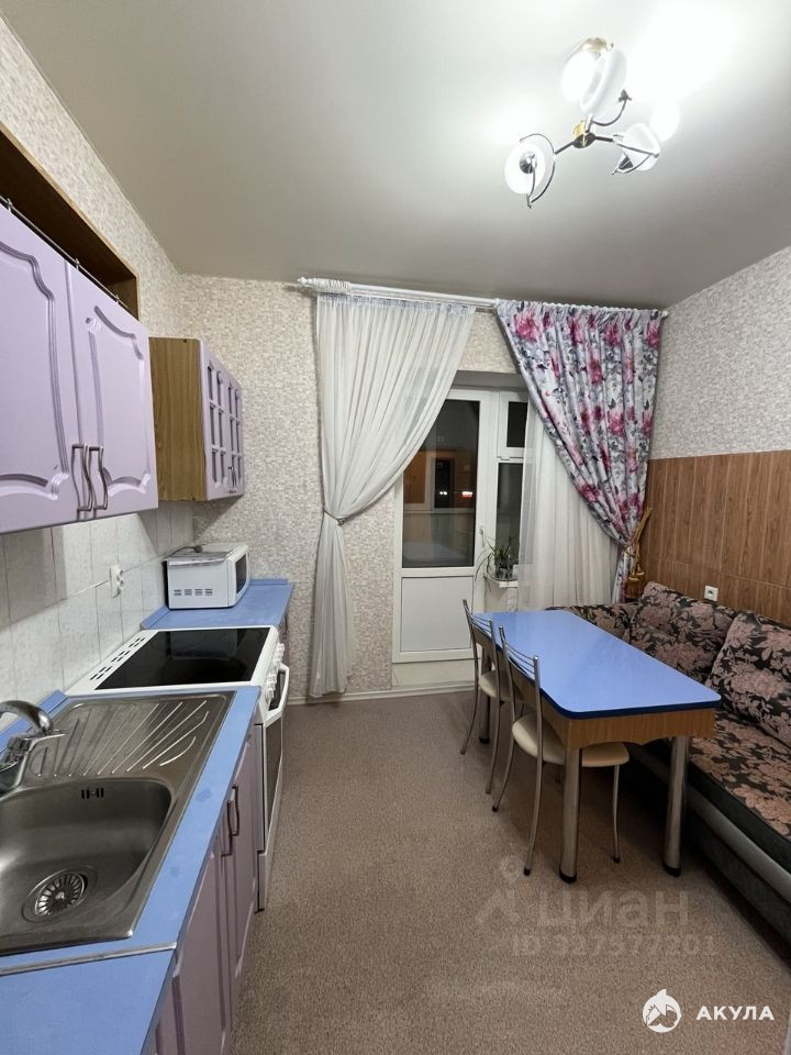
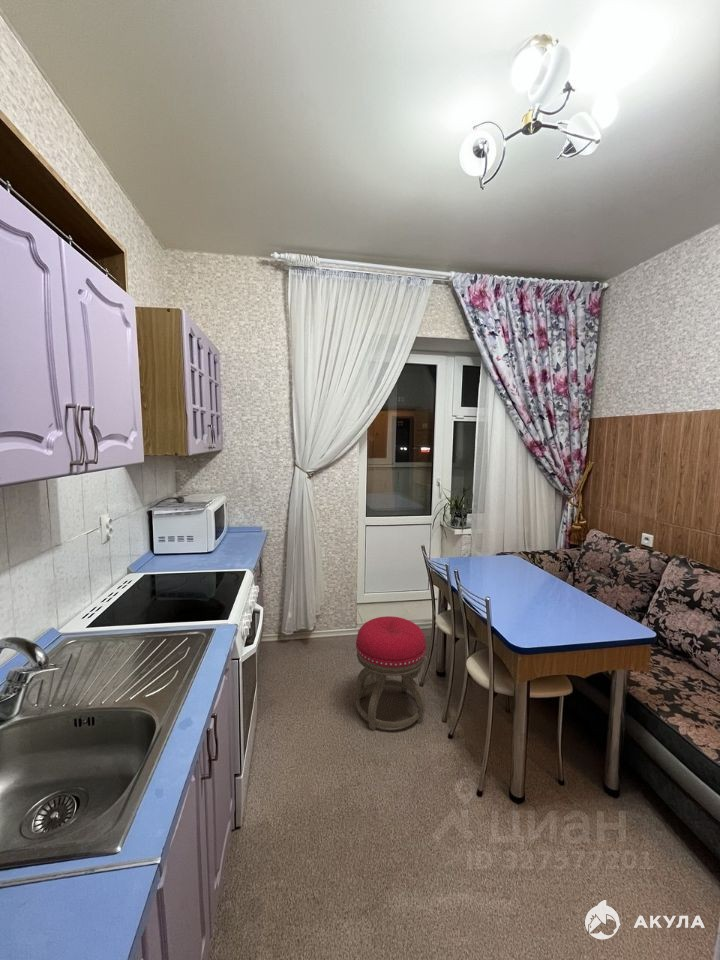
+ stool [355,615,427,731]
